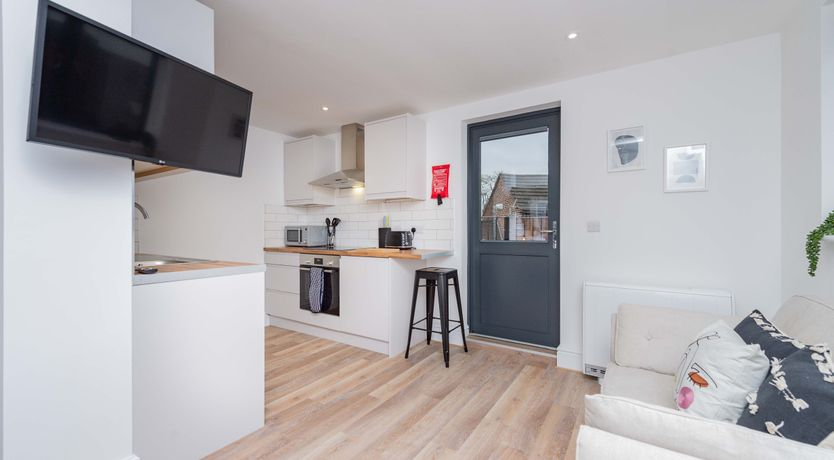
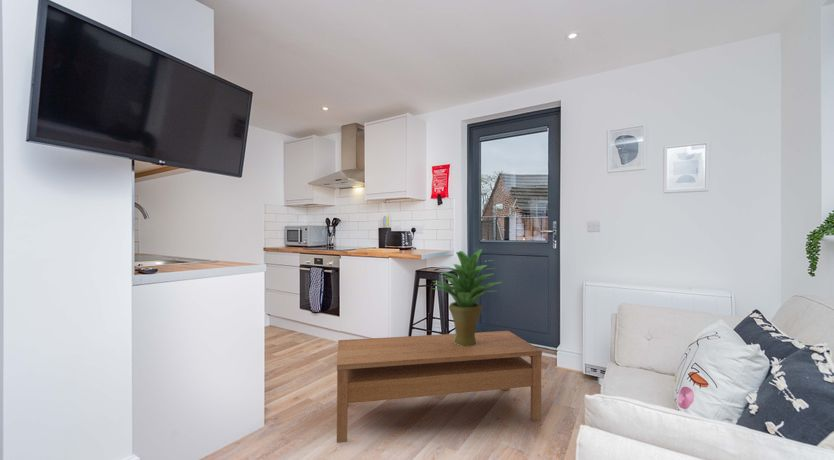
+ coffee table [336,330,543,444]
+ potted plant [431,248,504,346]
